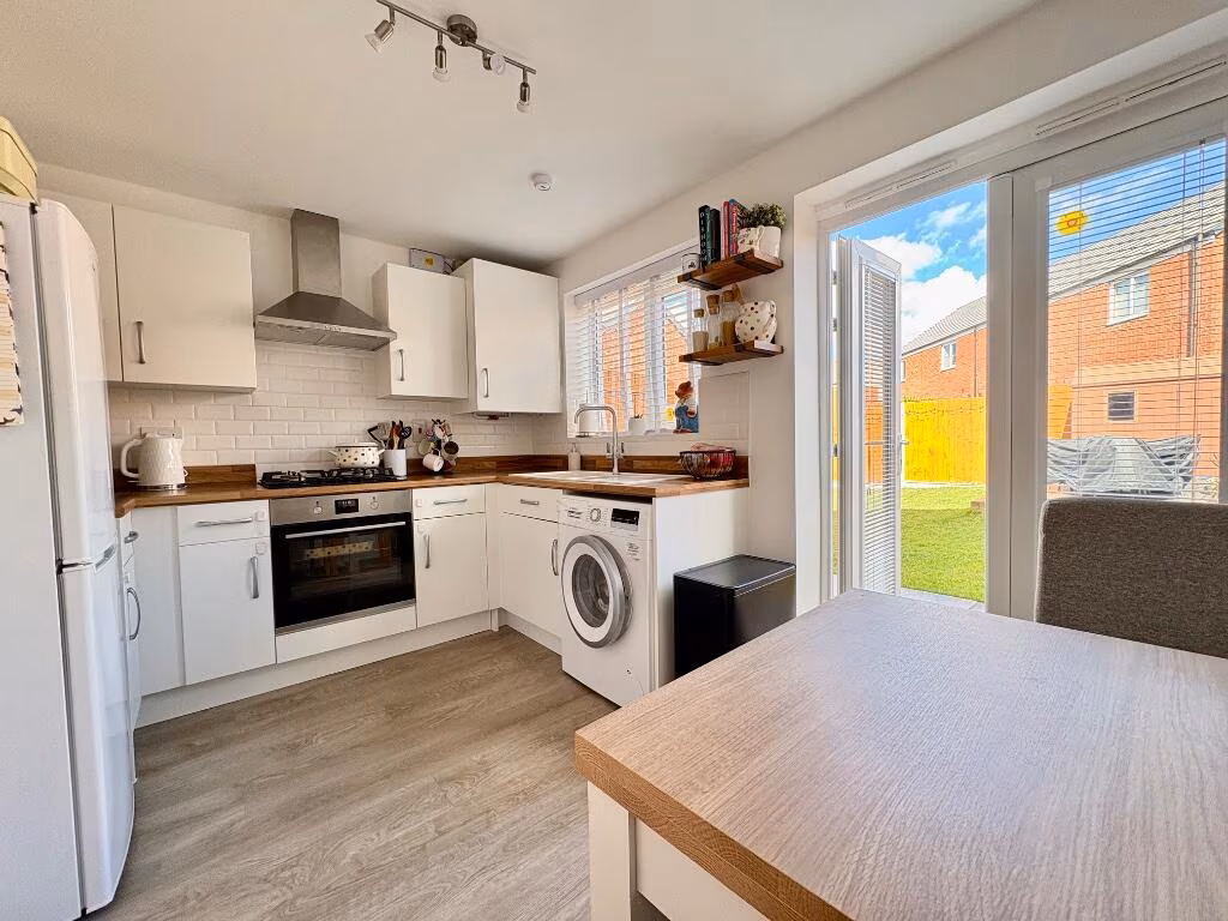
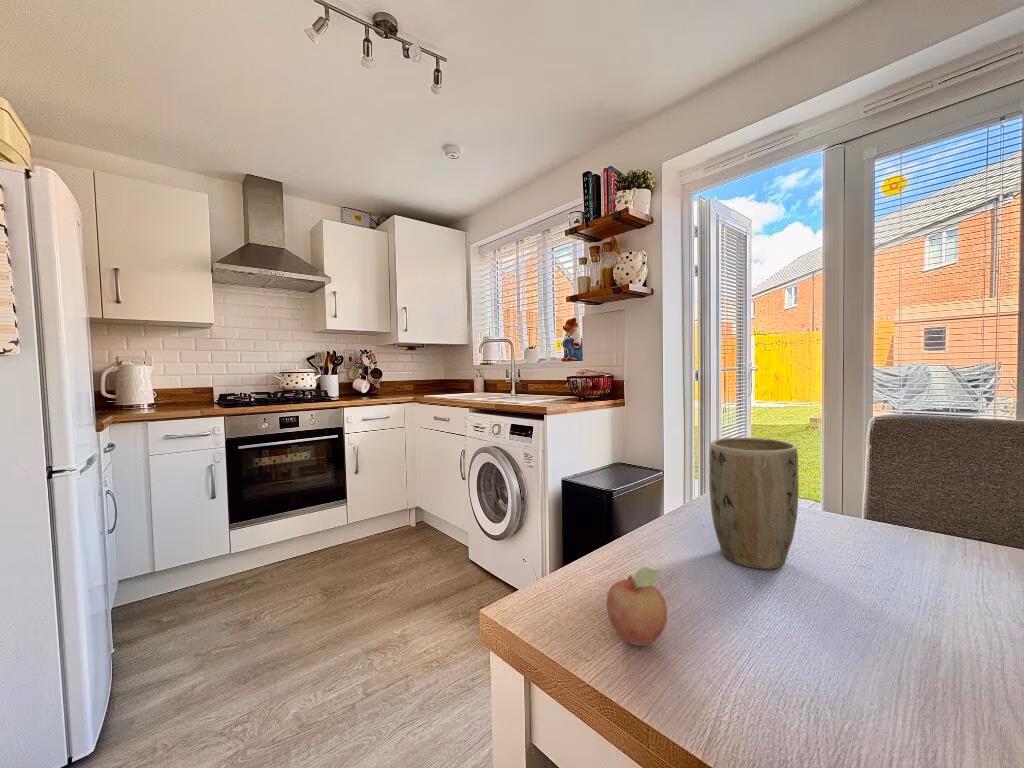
+ plant pot [708,436,800,570]
+ fruit [605,567,668,647]
